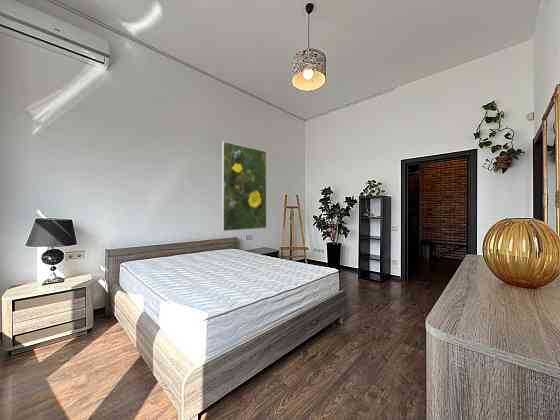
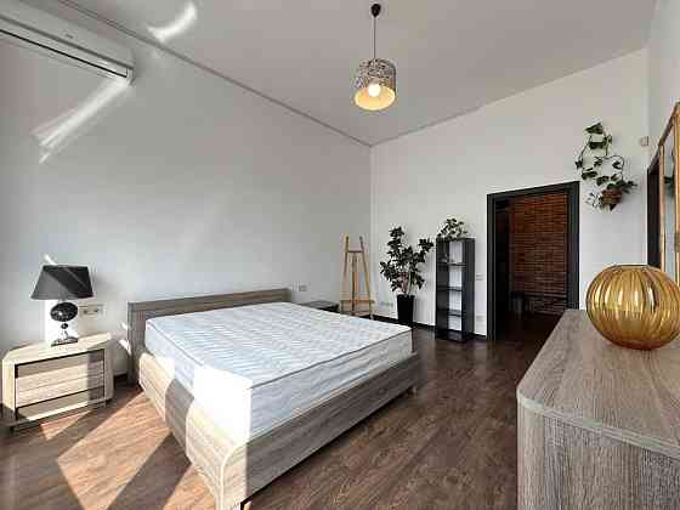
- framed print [221,141,267,232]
